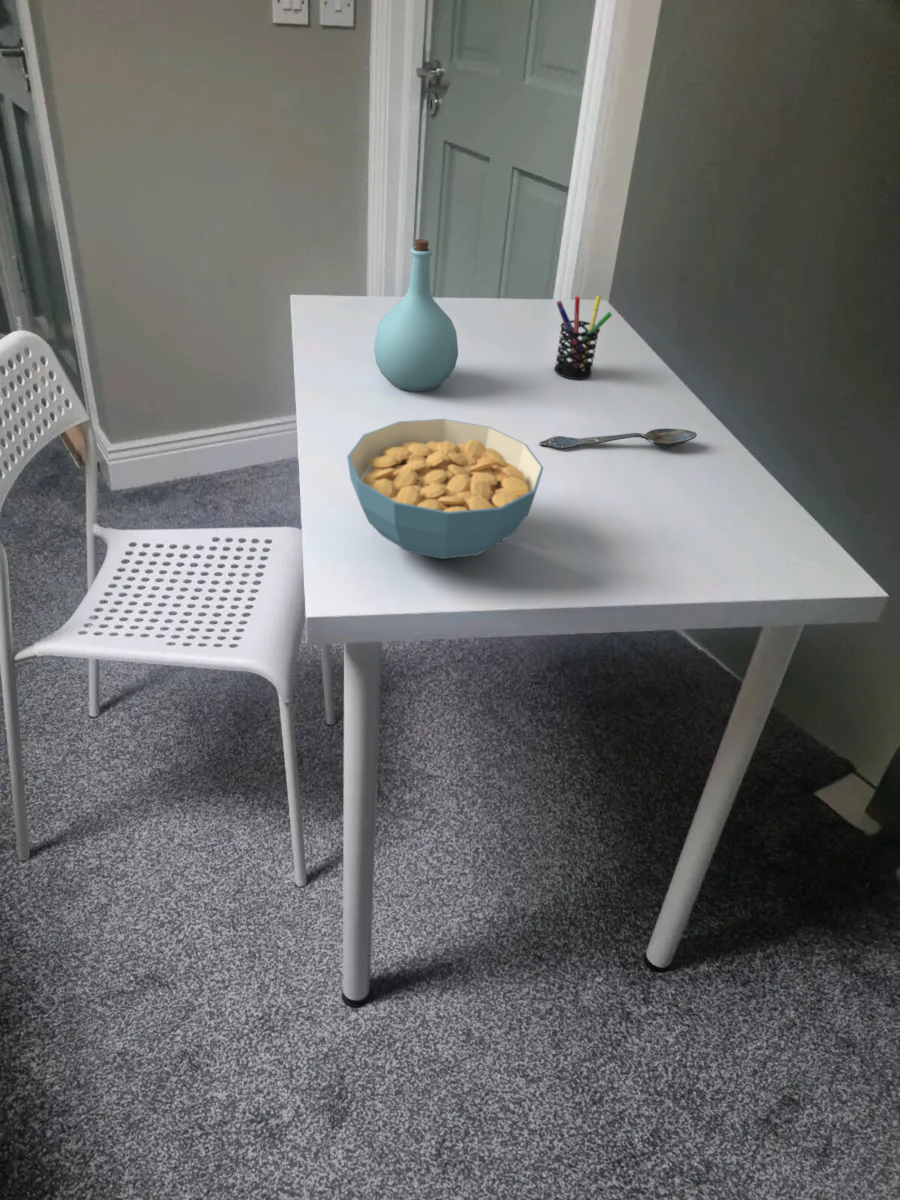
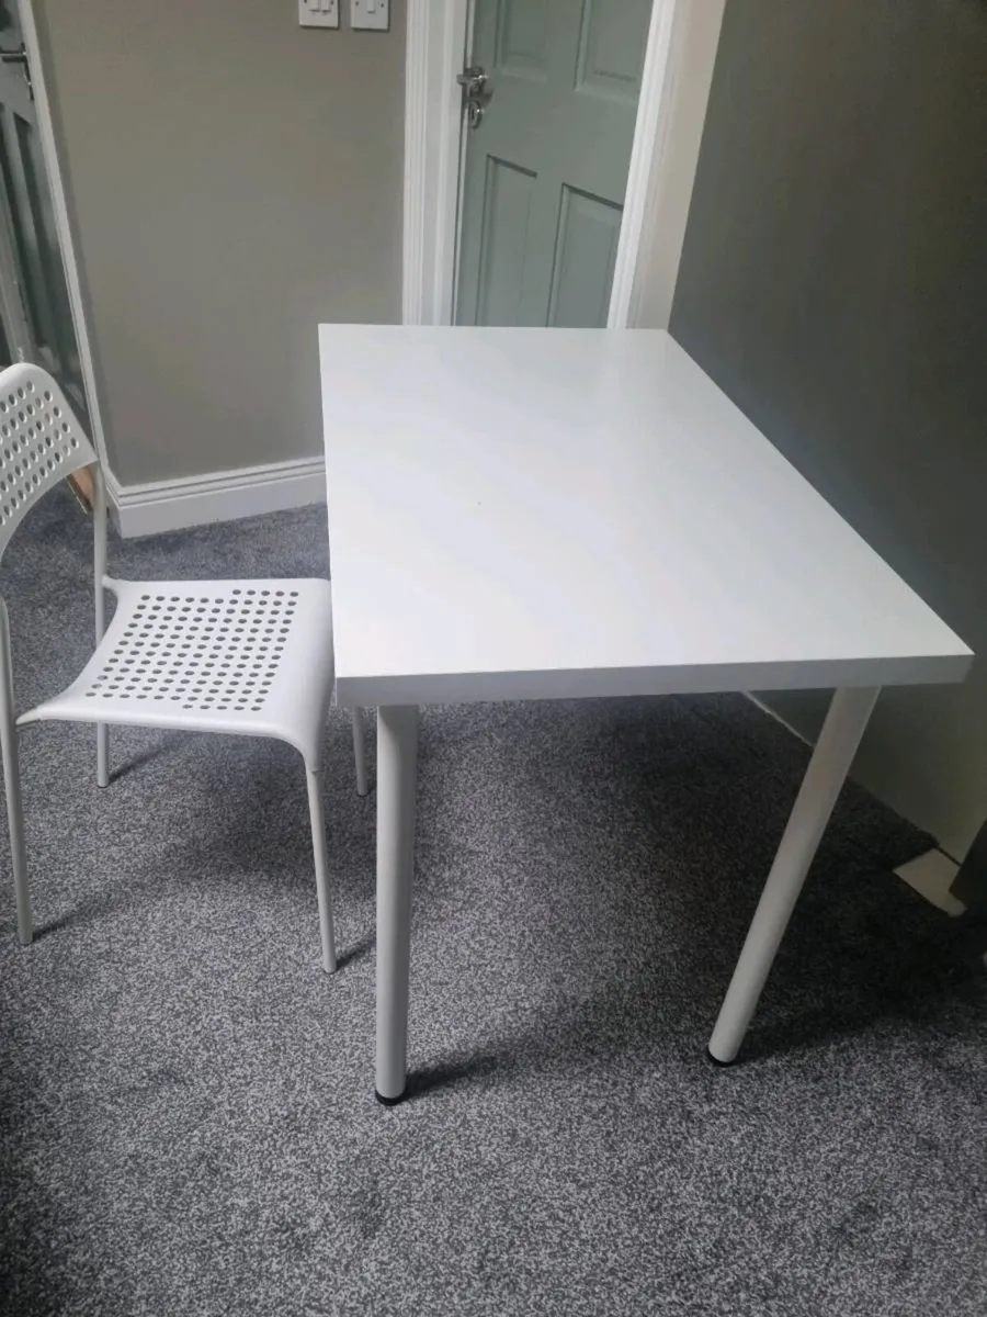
- bottle [373,238,459,393]
- pen holder [553,295,613,380]
- spoon [538,427,698,450]
- cereal bowl [346,418,545,560]
